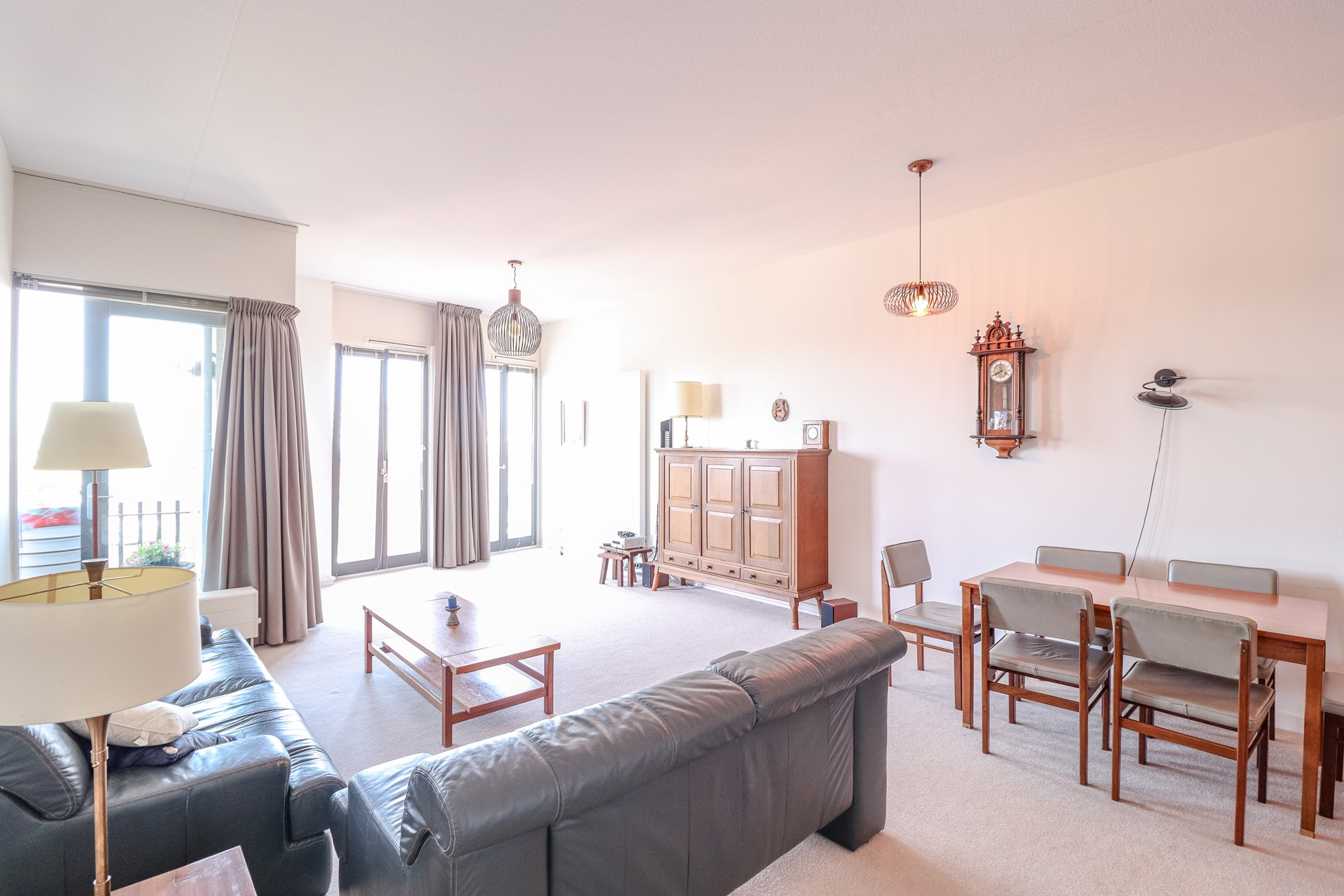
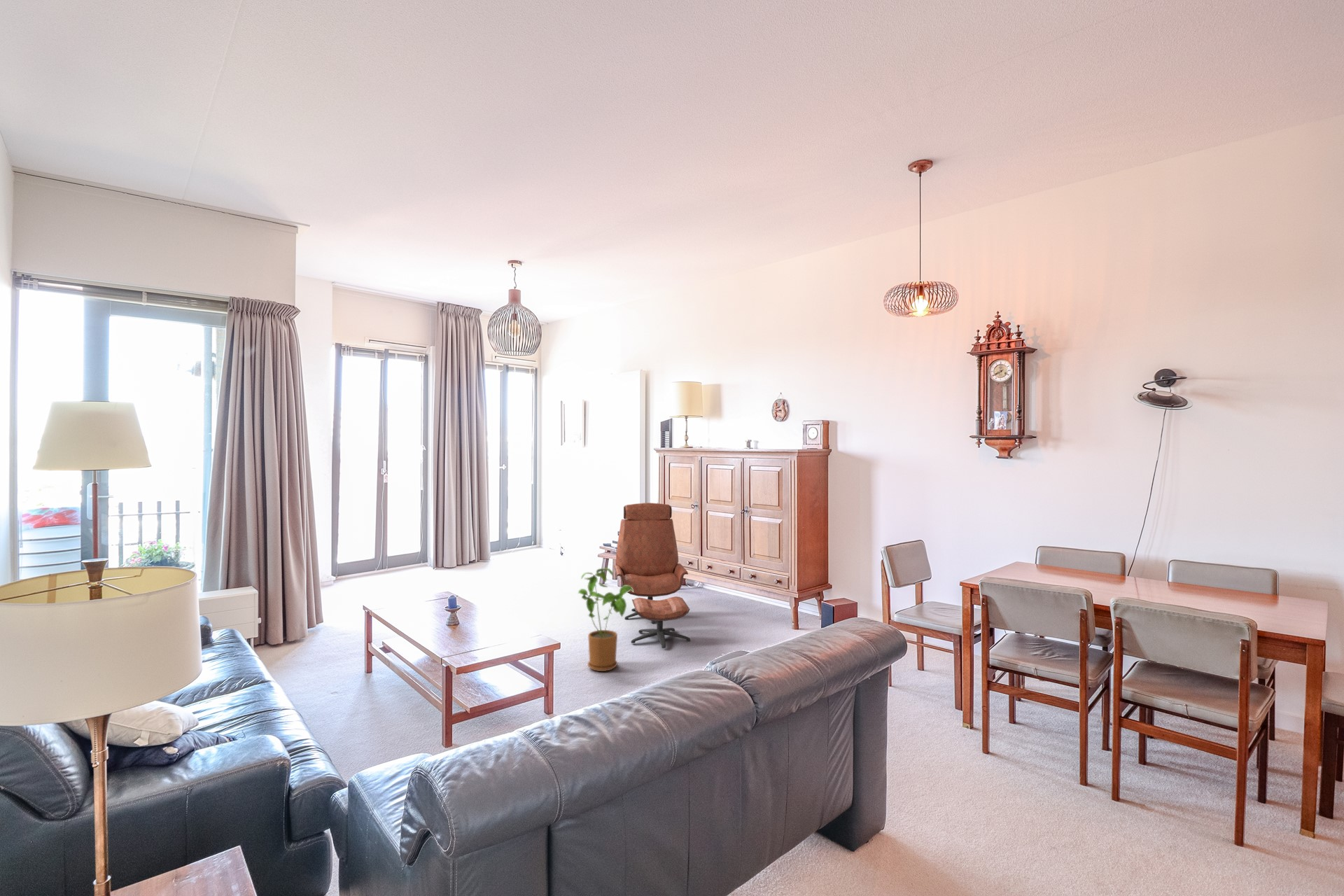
+ house plant [577,567,633,672]
+ lounge chair [613,502,691,649]
